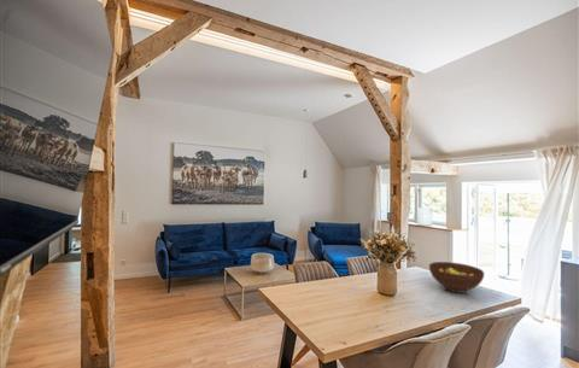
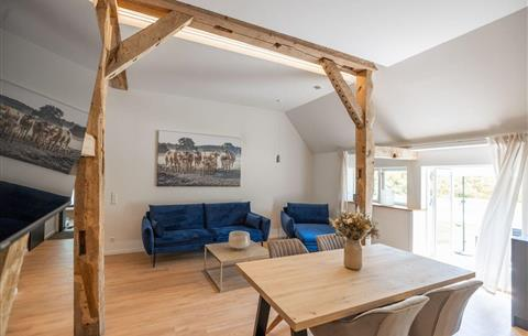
- fruit bowl [428,261,485,294]
